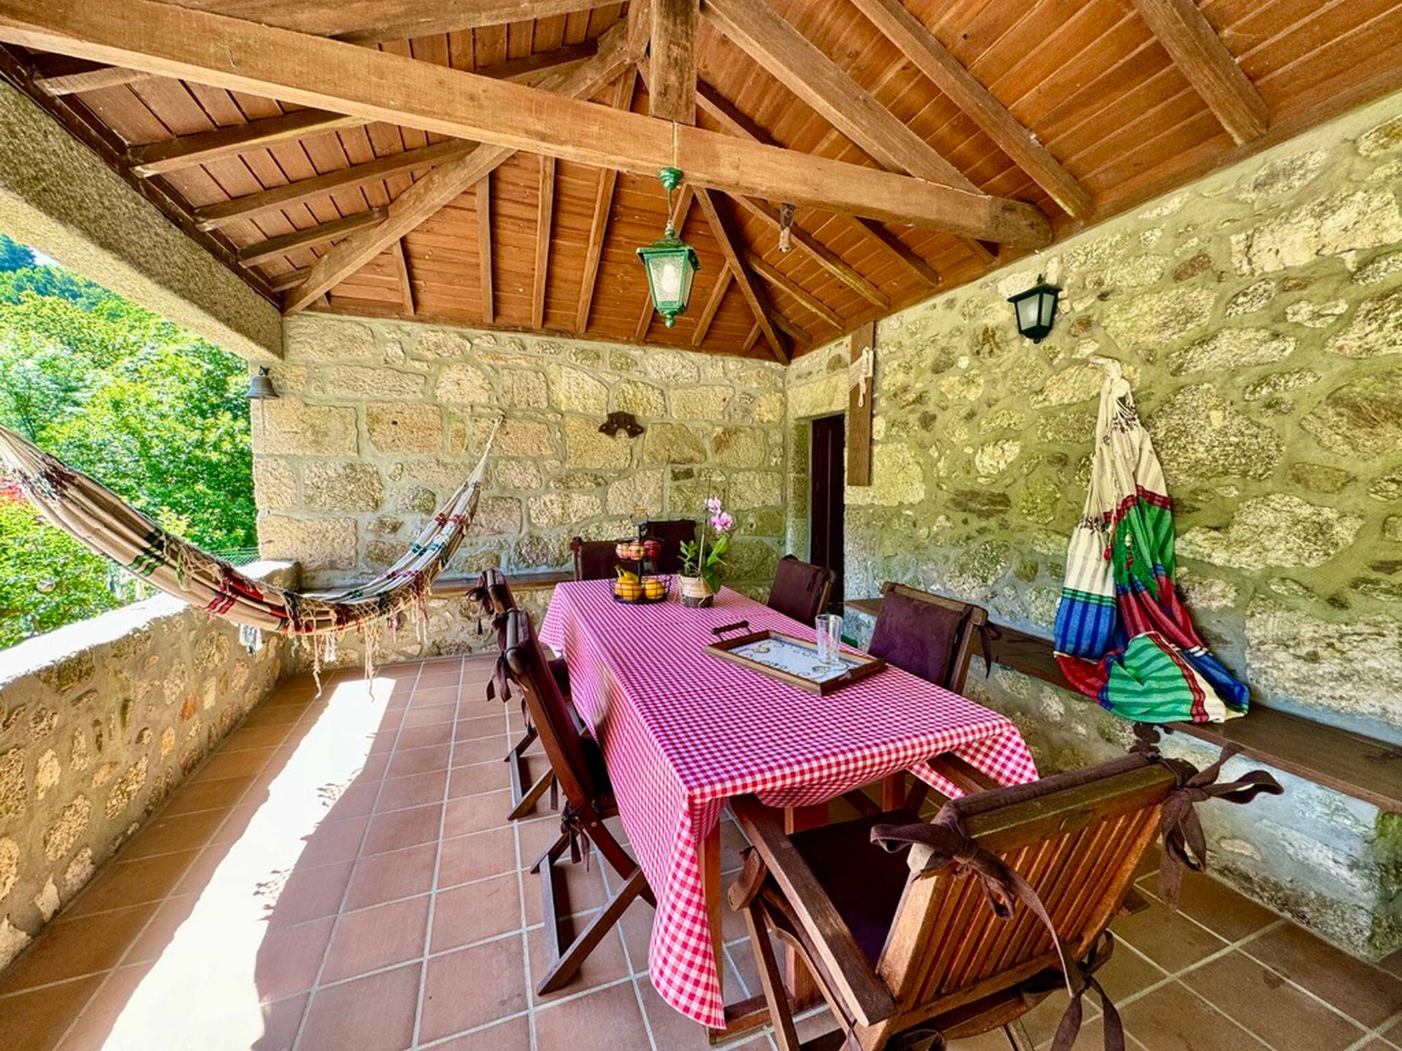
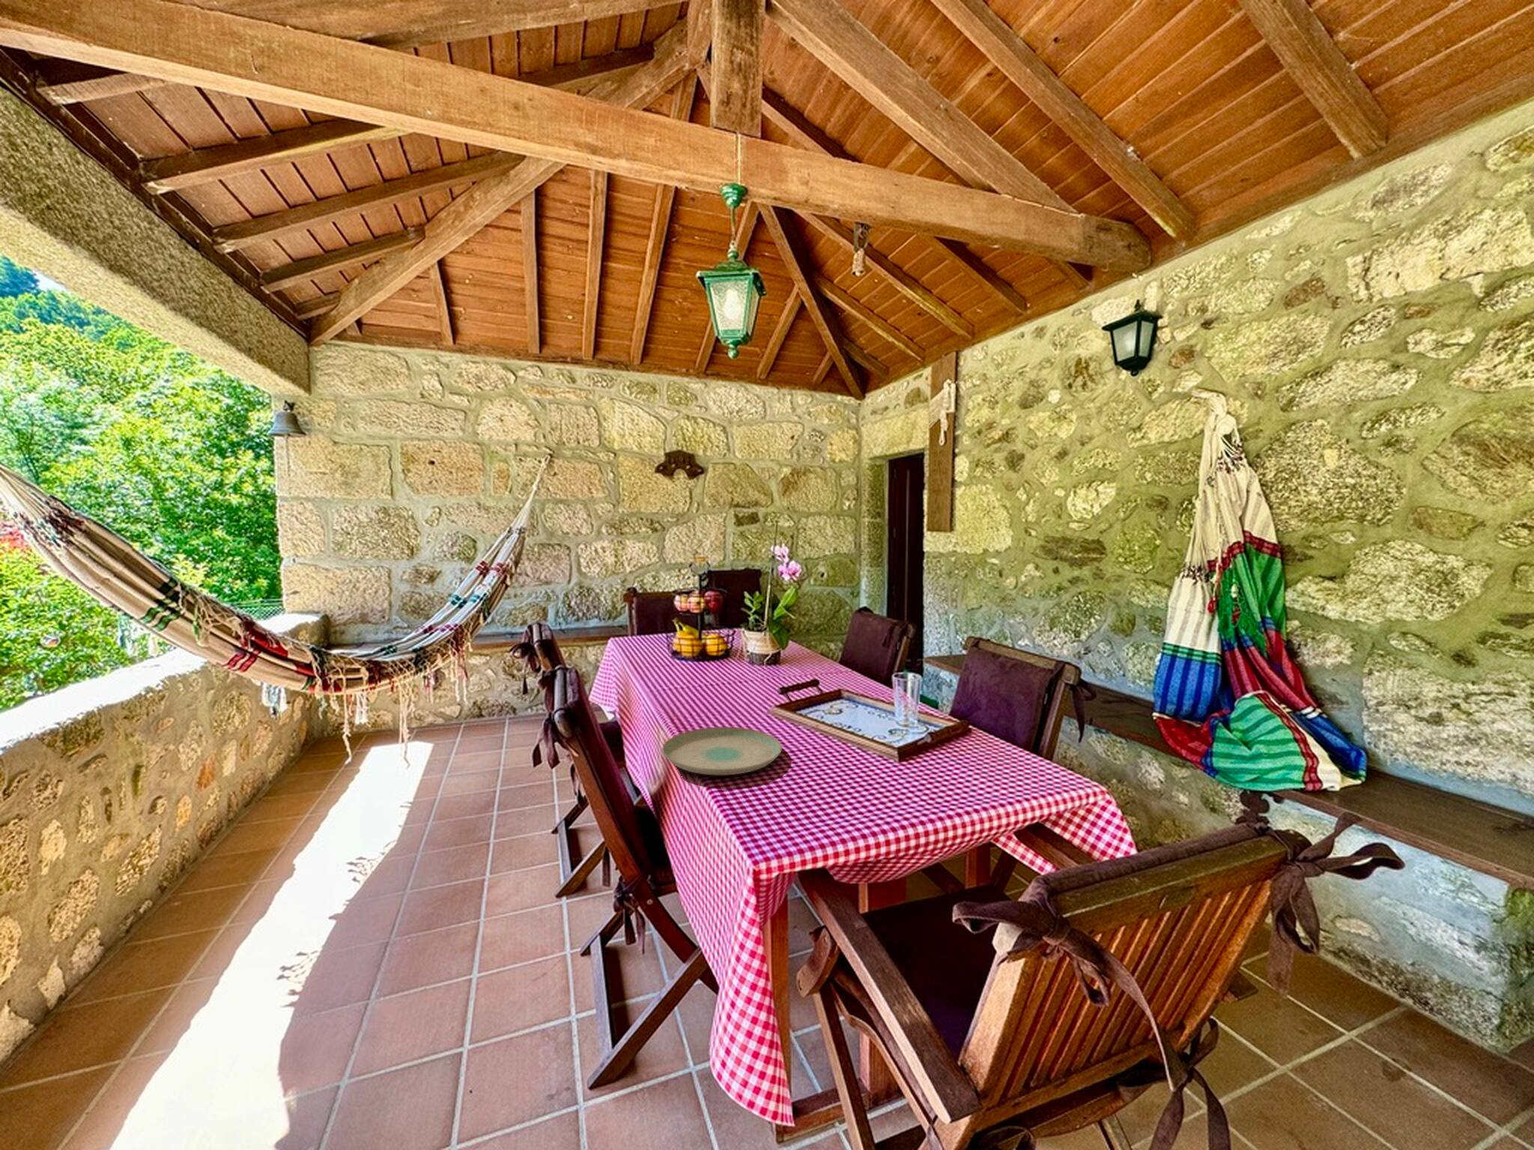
+ plate [662,726,783,776]
